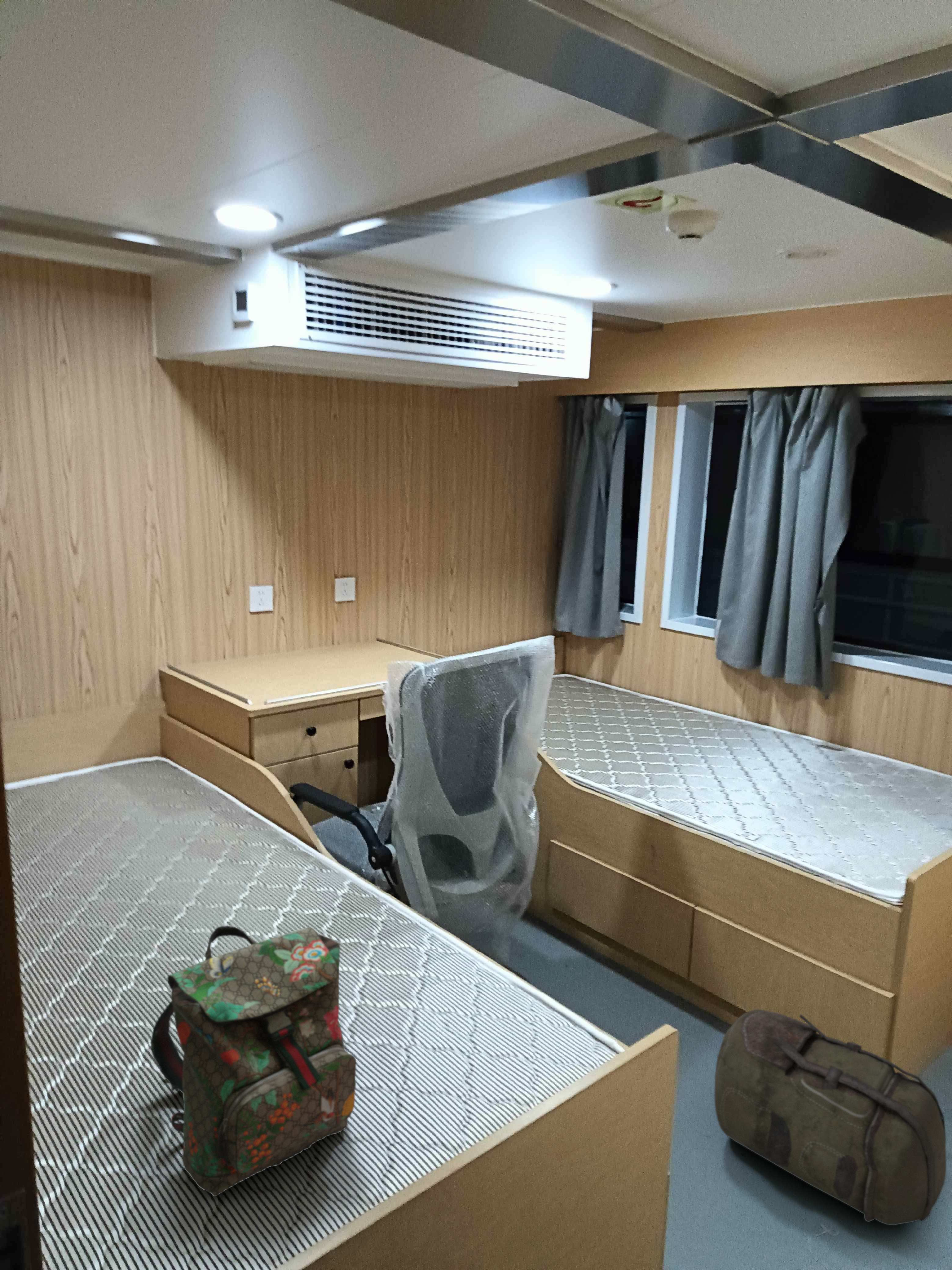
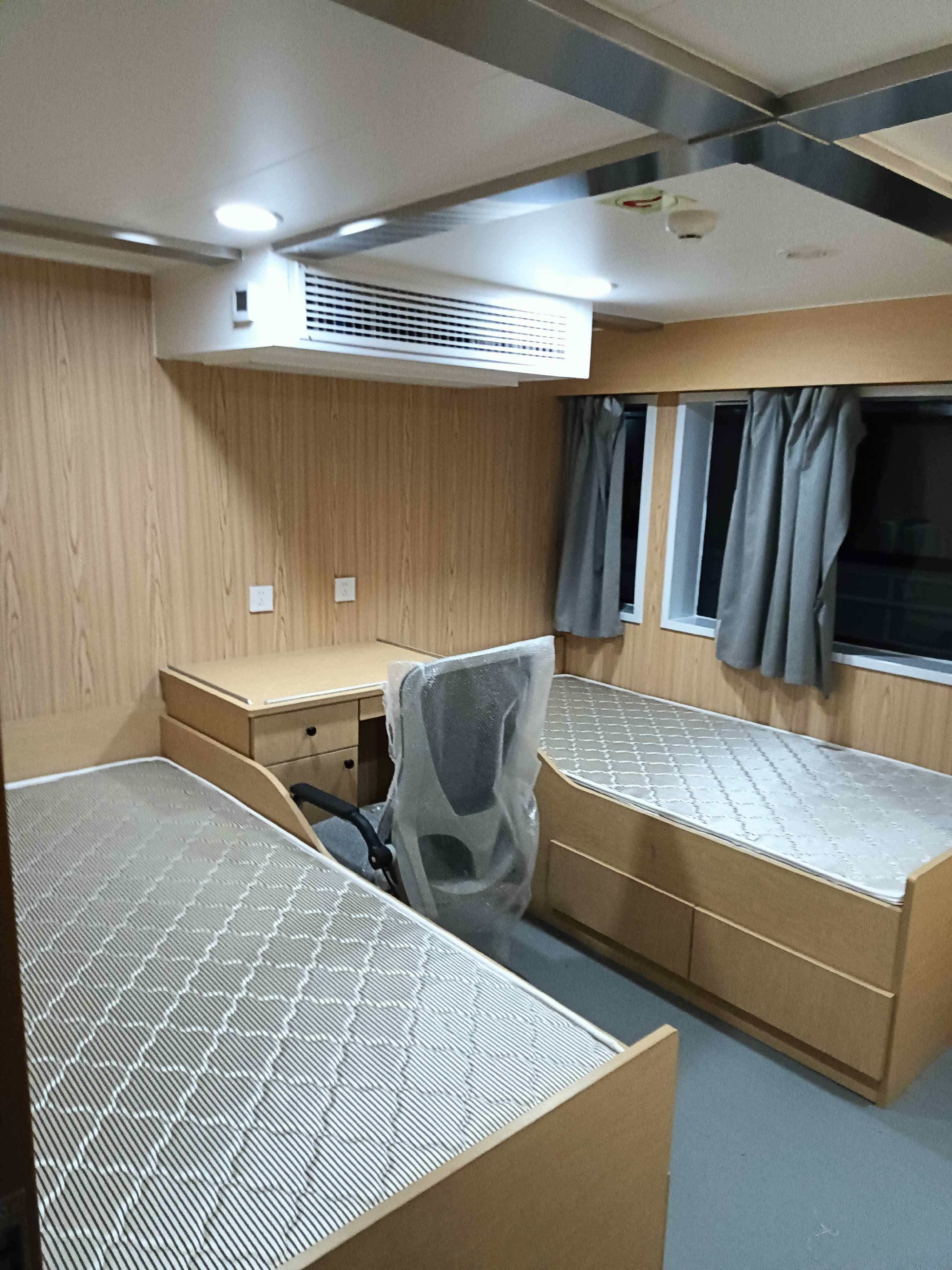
- backpack [150,925,357,1197]
- backpack [714,1009,947,1226]
